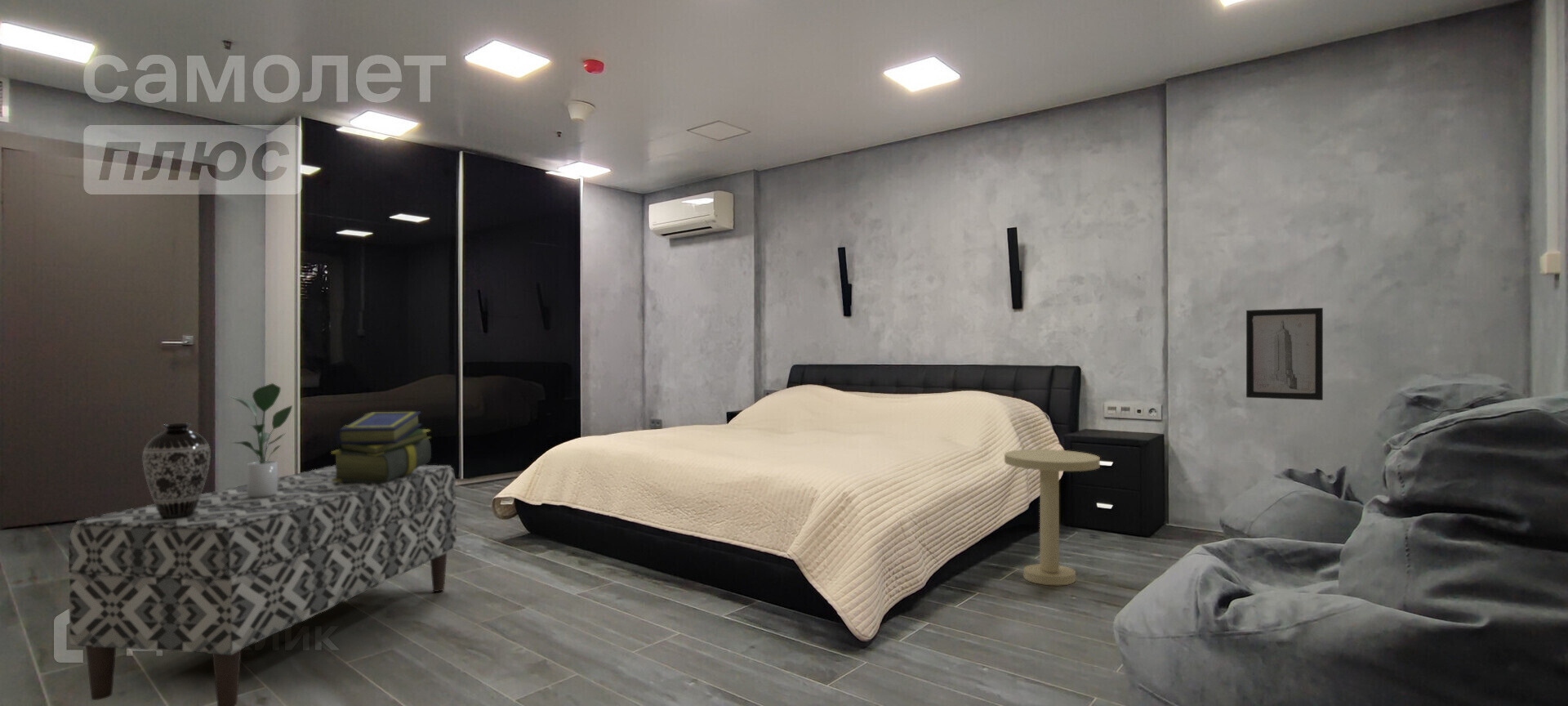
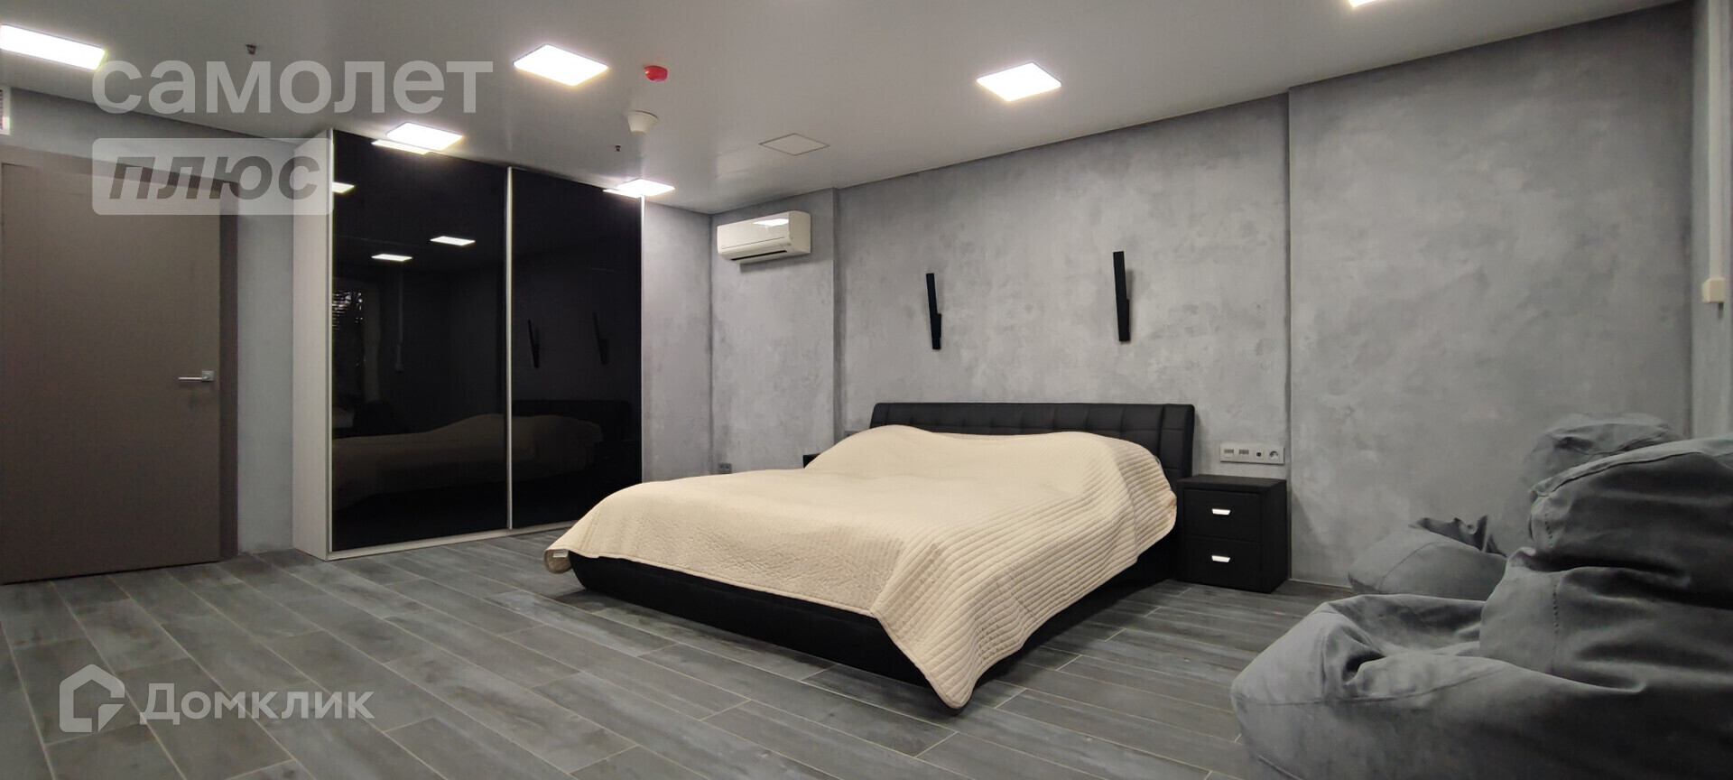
- side table [1004,449,1101,586]
- decorative vase [142,422,212,519]
- bench [68,464,457,706]
- potted plant [228,382,293,498]
- stack of books [330,411,432,484]
- wall art [1245,307,1324,401]
